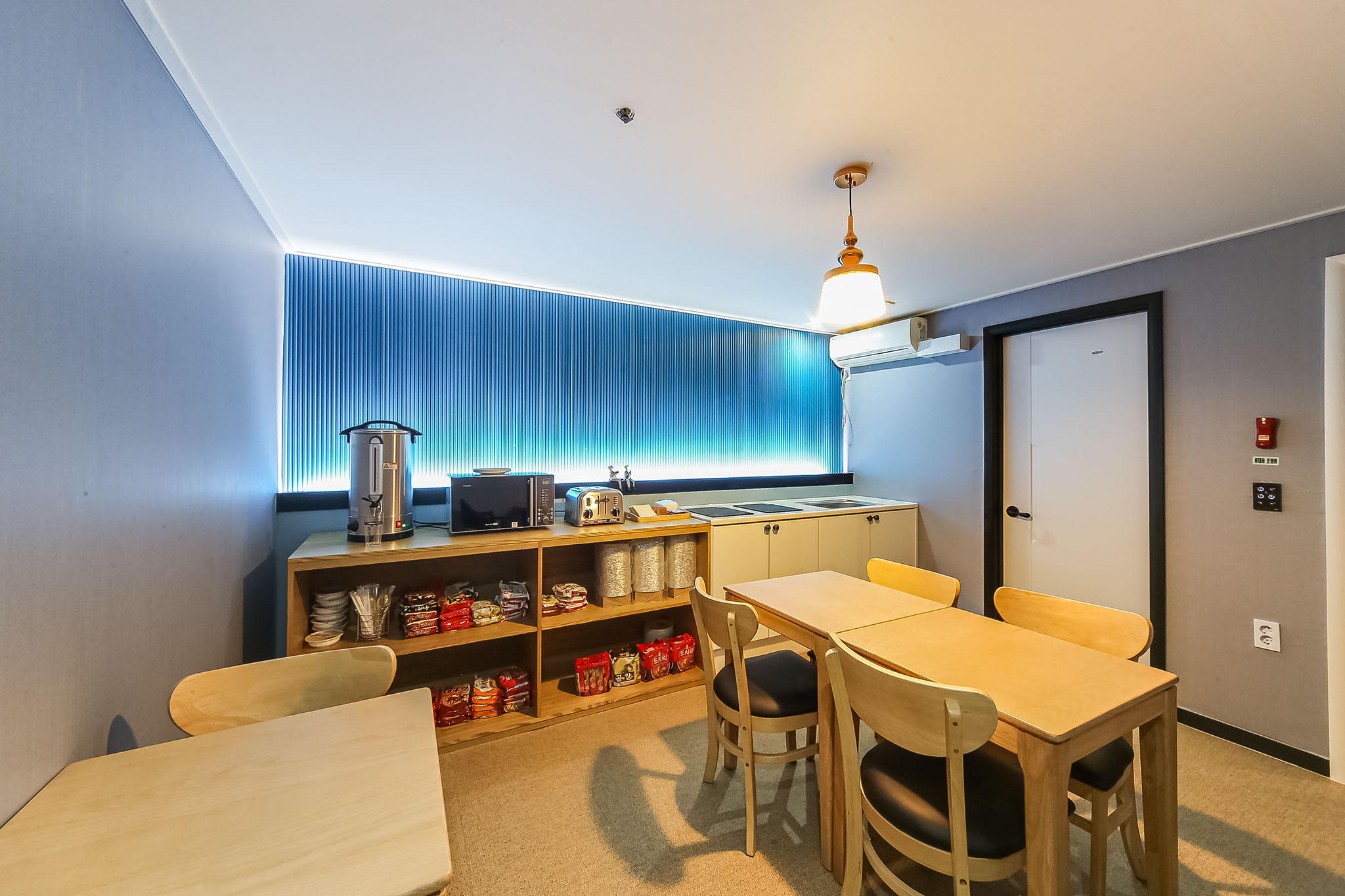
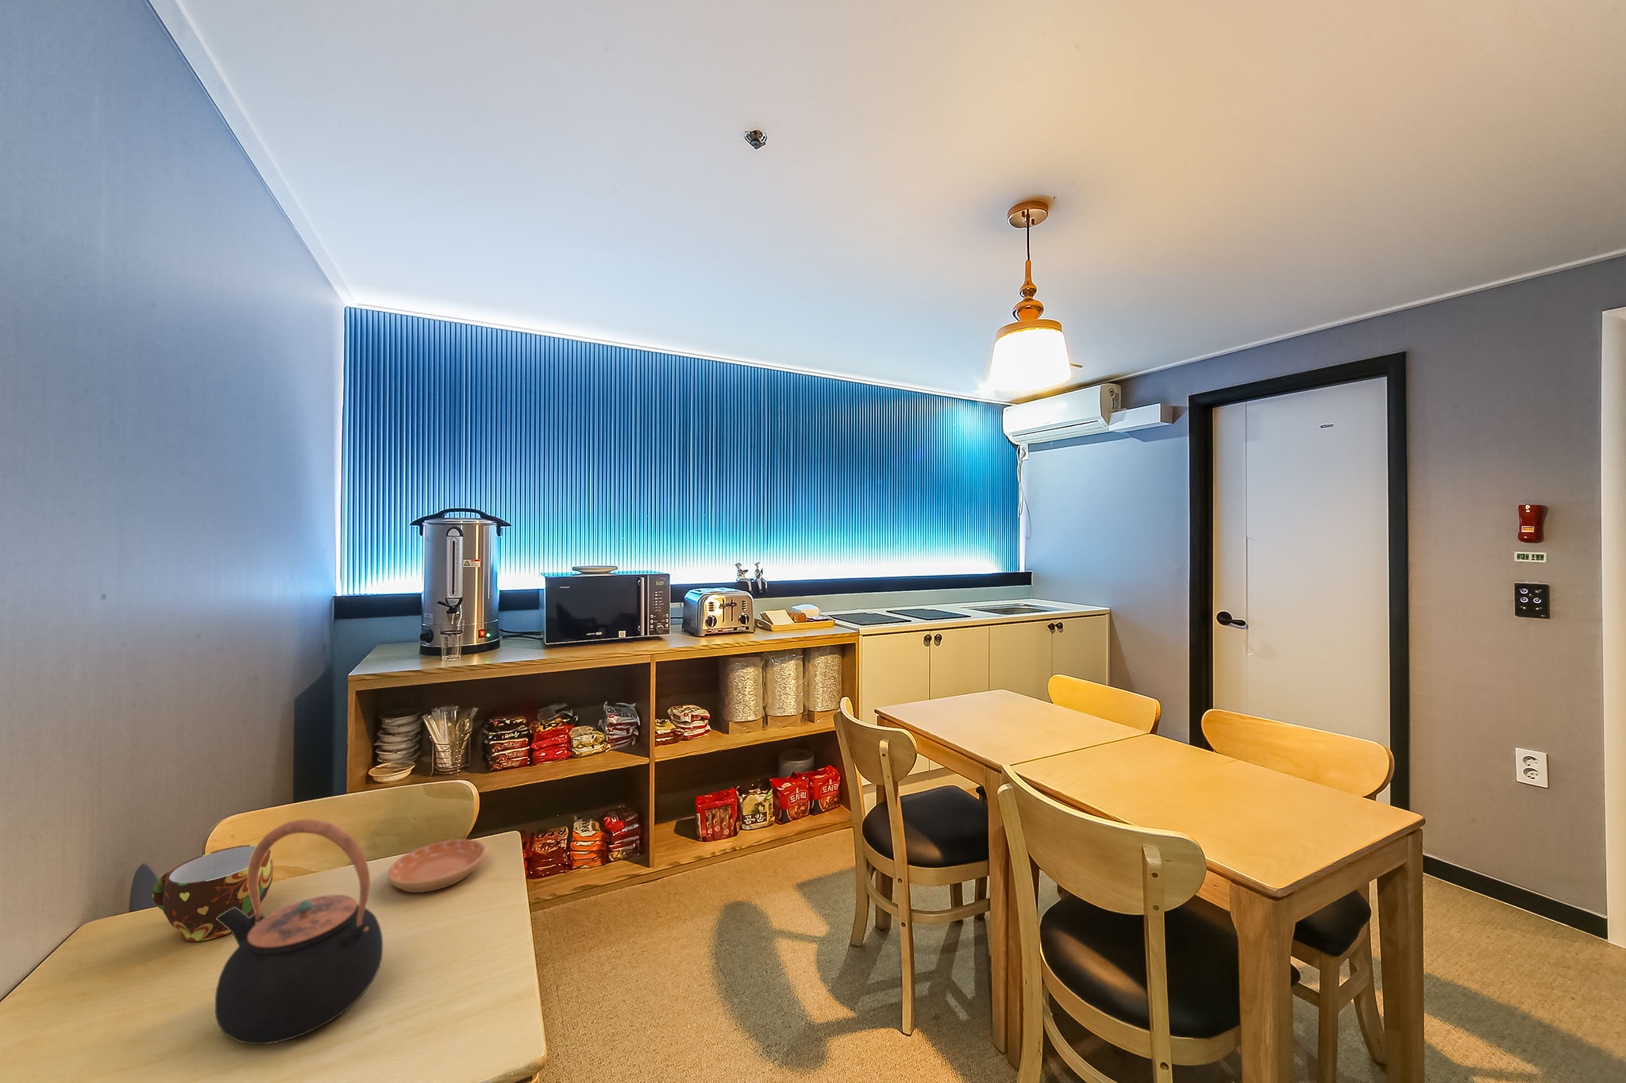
+ saucer [387,839,487,893]
+ cup [151,844,274,942]
+ teapot [214,818,383,1044]
